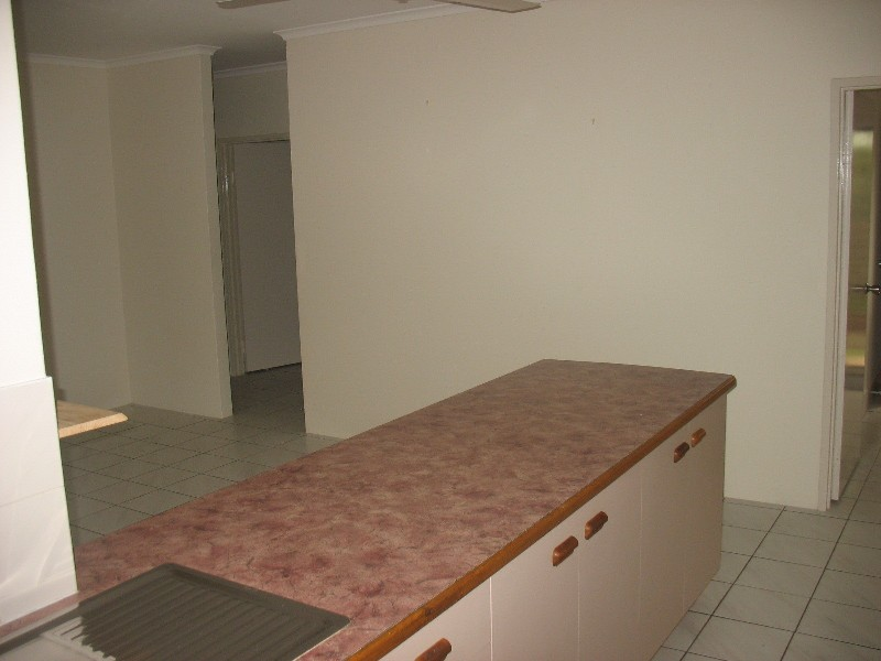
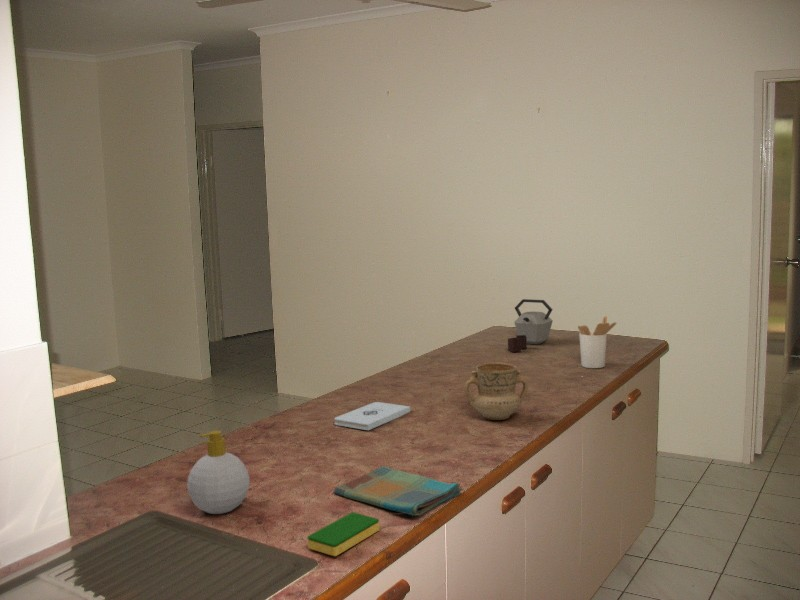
+ utensil holder [577,315,617,369]
+ soap bottle [186,430,251,515]
+ mug [463,361,529,421]
+ kettle [507,298,554,353]
+ dish sponge [307,511,380,557]
+ dish towel [333,465,463,517]
+ notepad [333,401,411,431]
